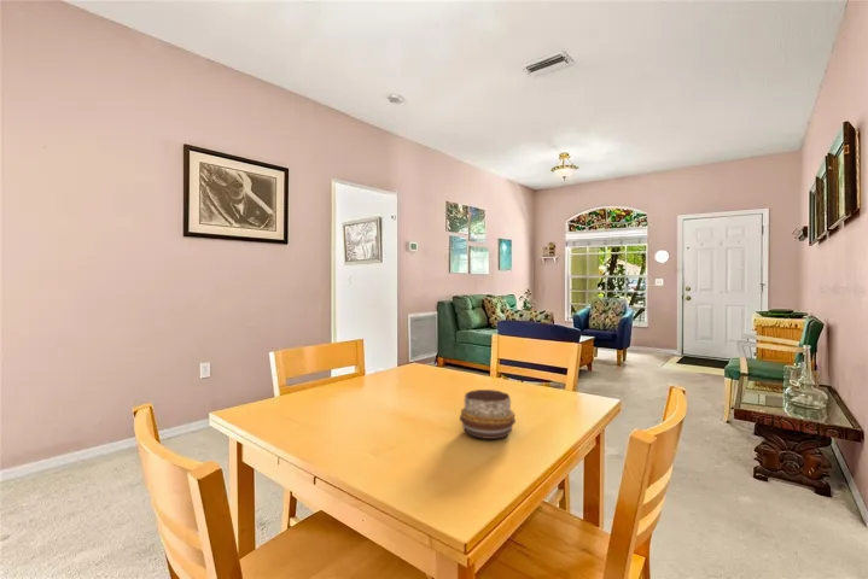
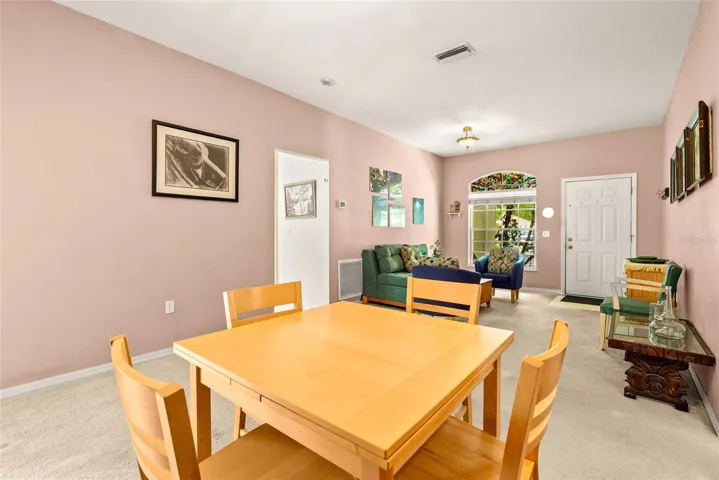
- decorative bowl [459,388,517,440]
